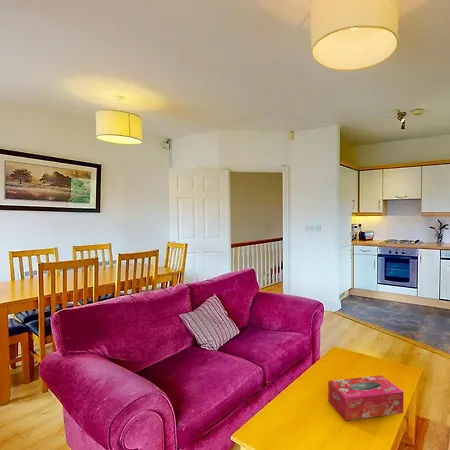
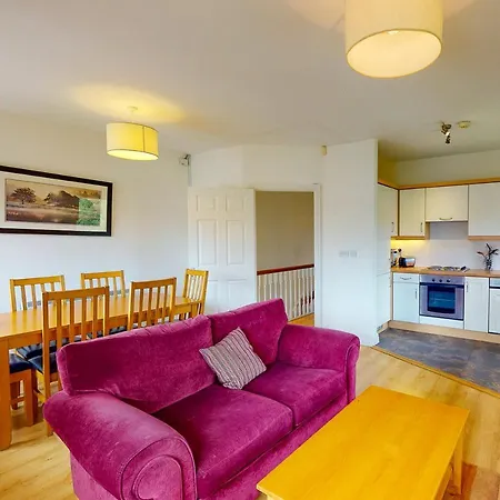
- tissue box [327,374,404,422]
